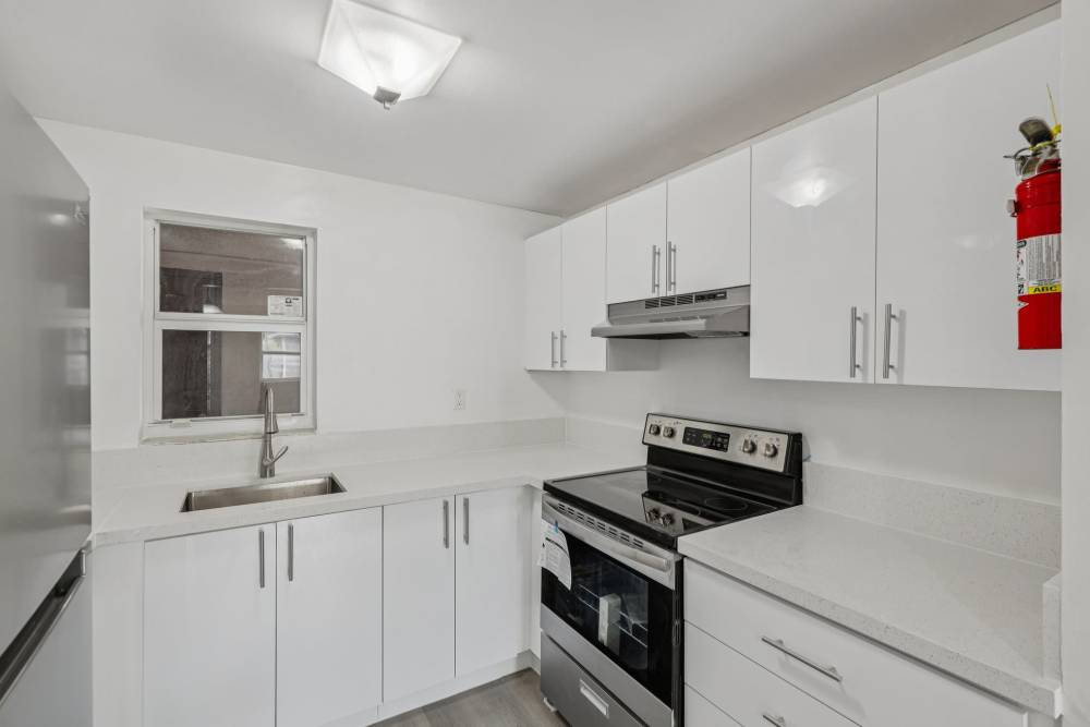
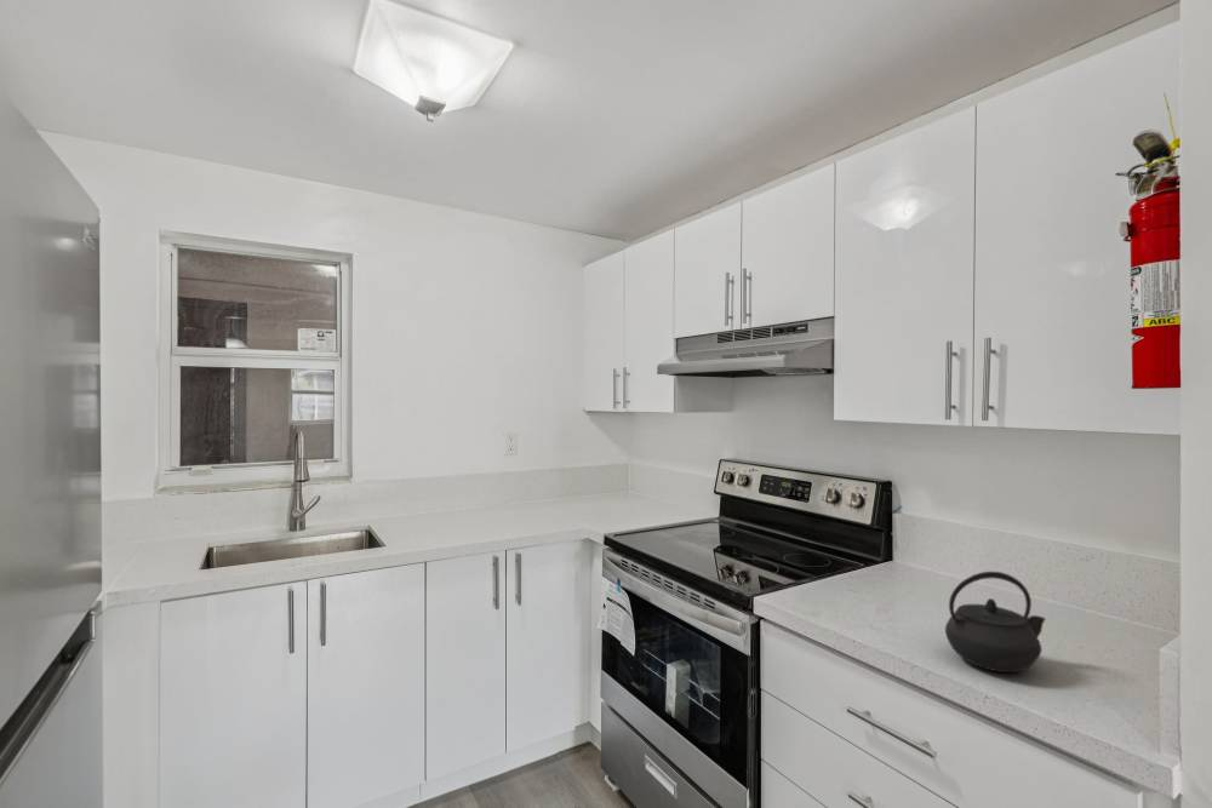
+ kettle [944,571,1046,674]
